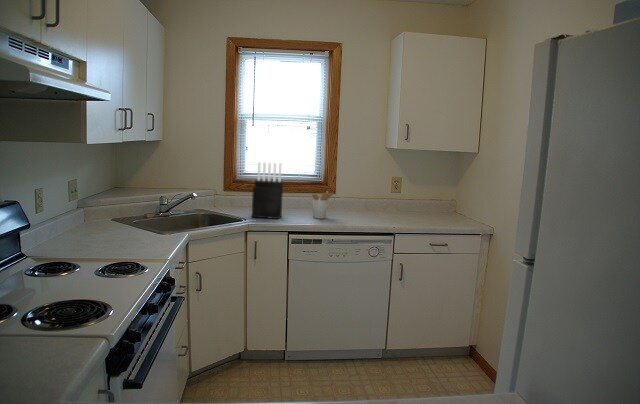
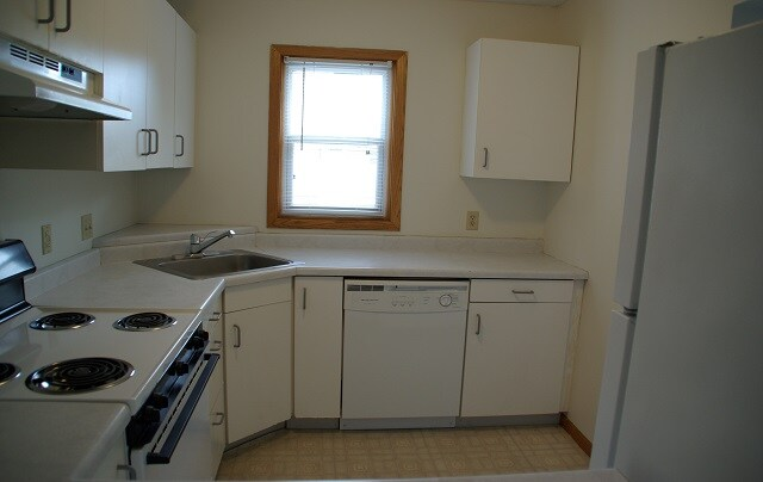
- utensil holder [311,190,334,220]
- knife block [251,161,284,220]
